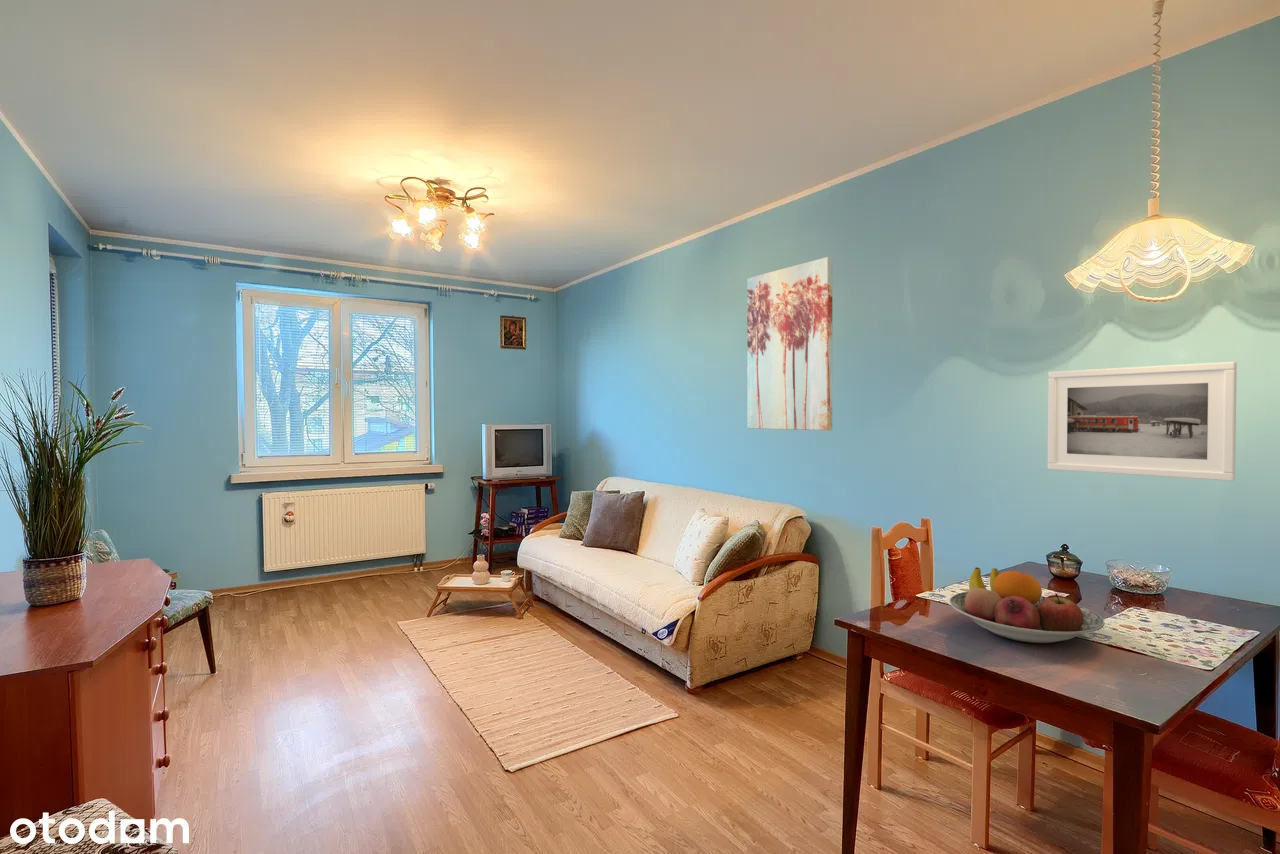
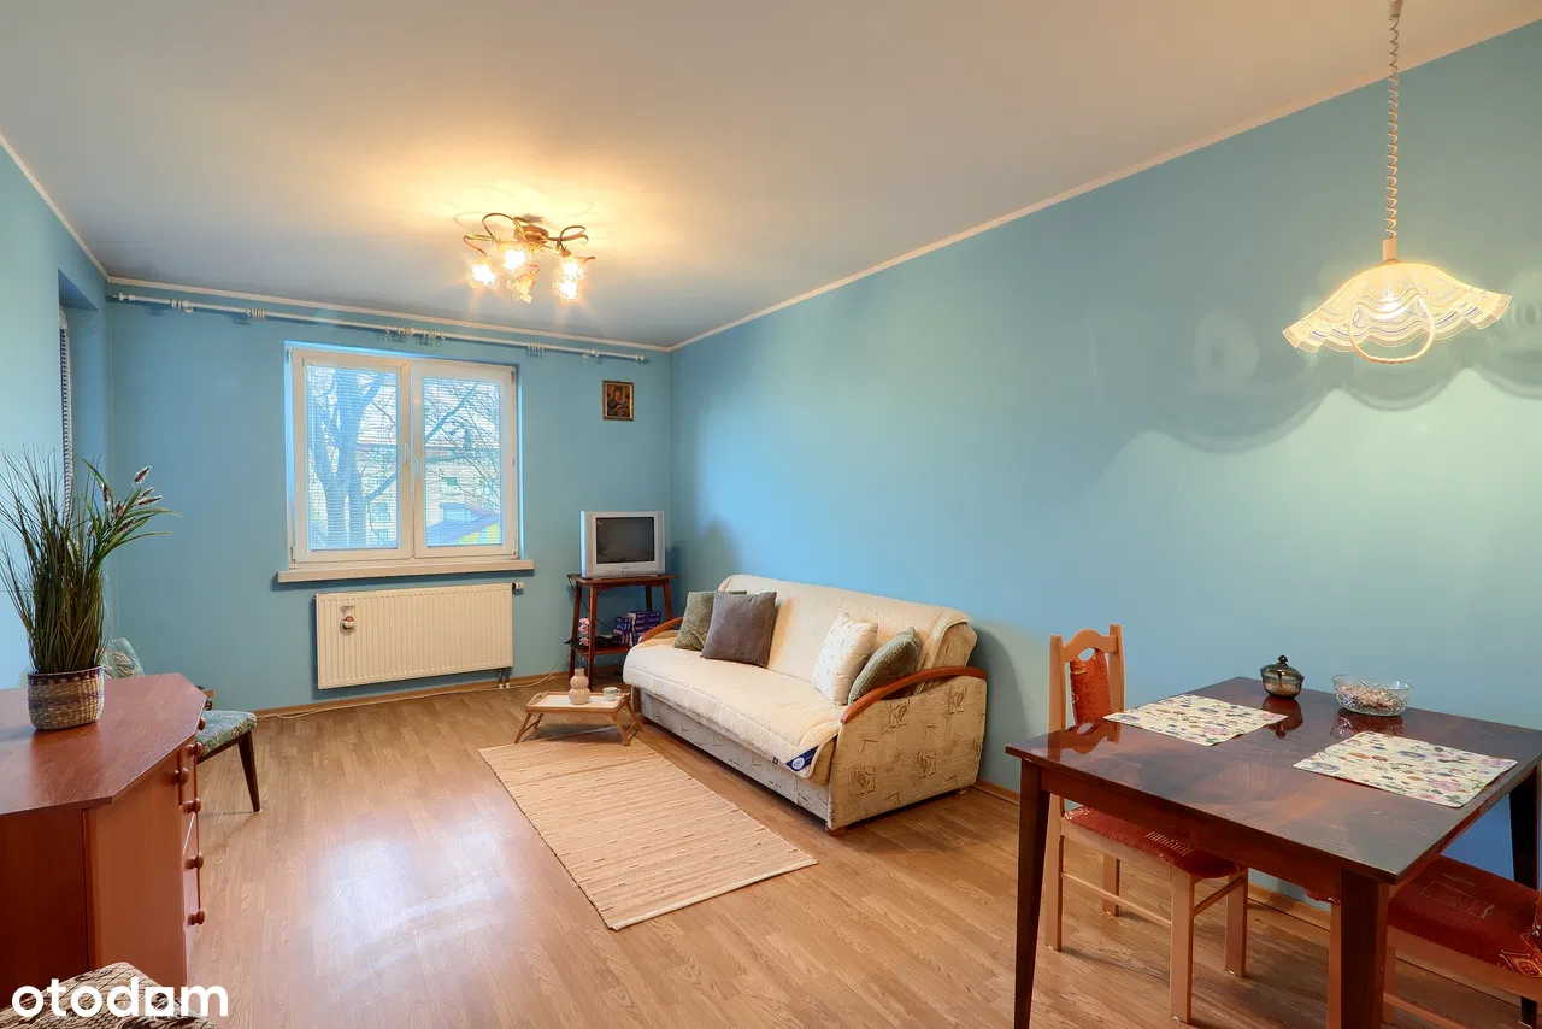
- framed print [1047,361,1238,482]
- fruit bowl [949,566,1106,644]
- wall art [746,256,834,431]
